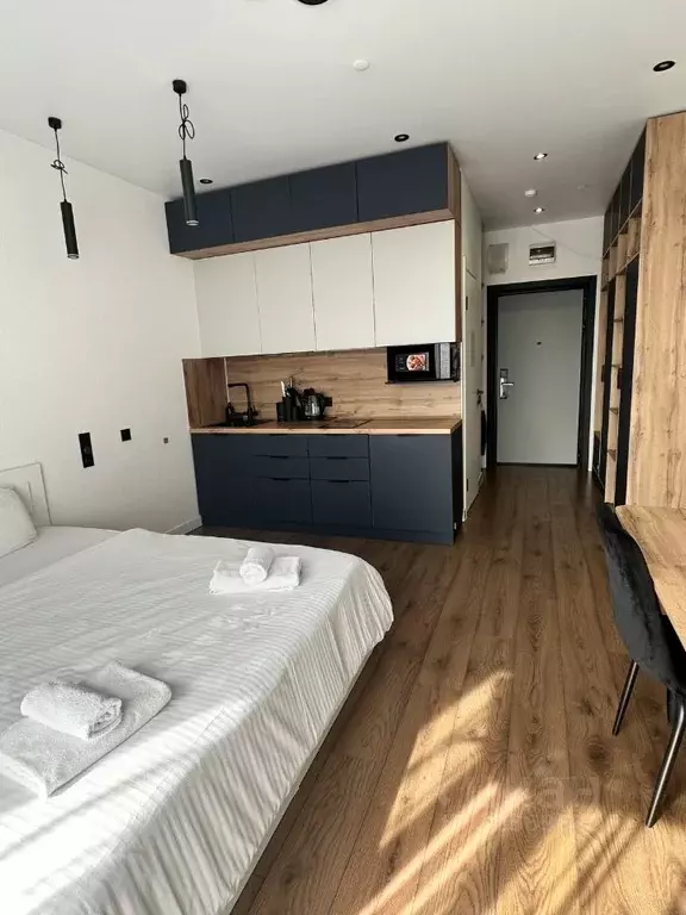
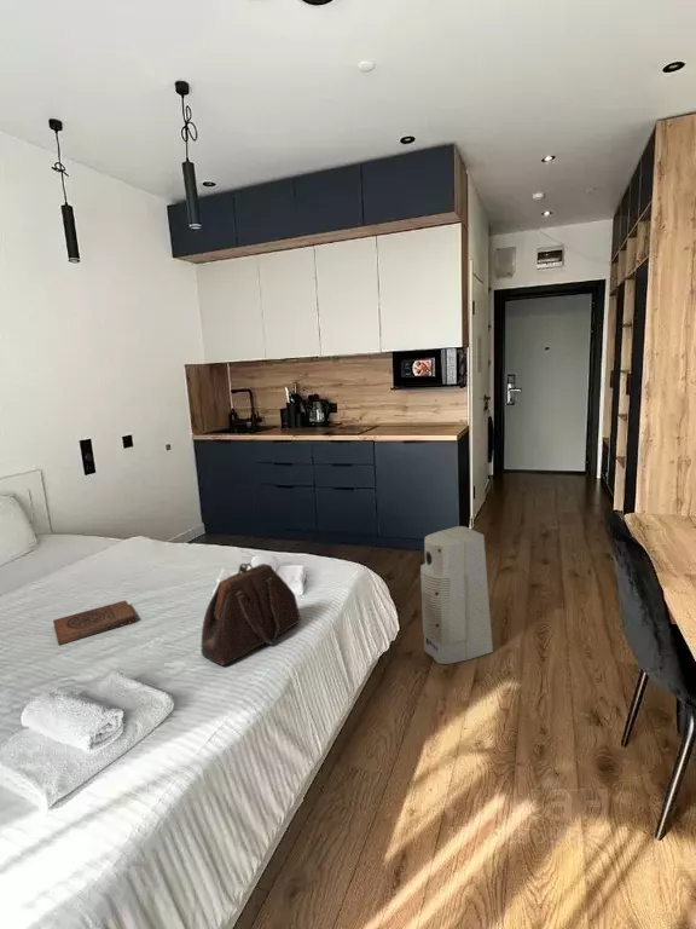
+ book [52,599,138,646]
+ handbag [199,562,302,667]
+ air purifier [419,525,494,665]
